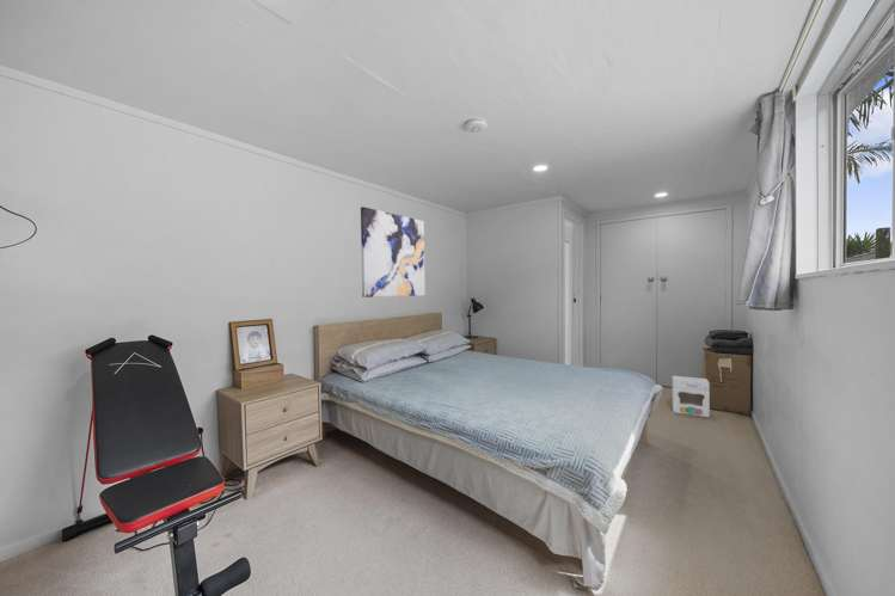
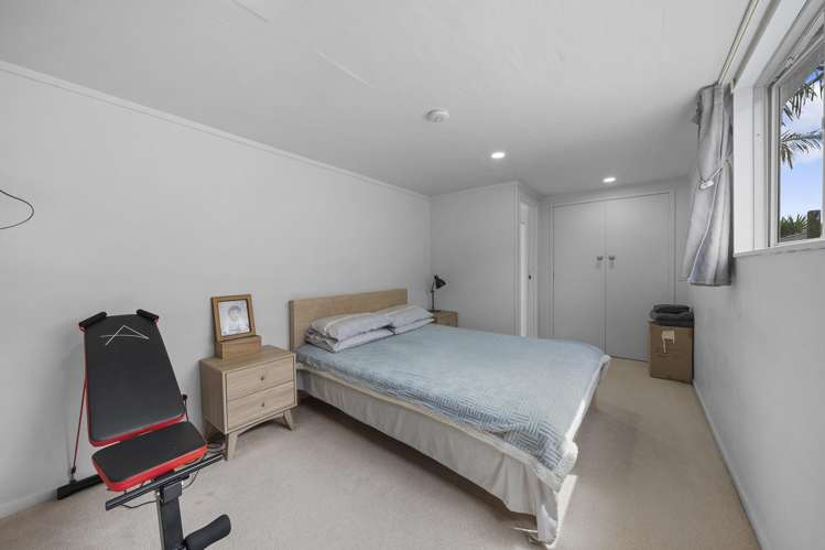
- cardboard box [672,375,711,418]
- wall art [360,205,427,299]
